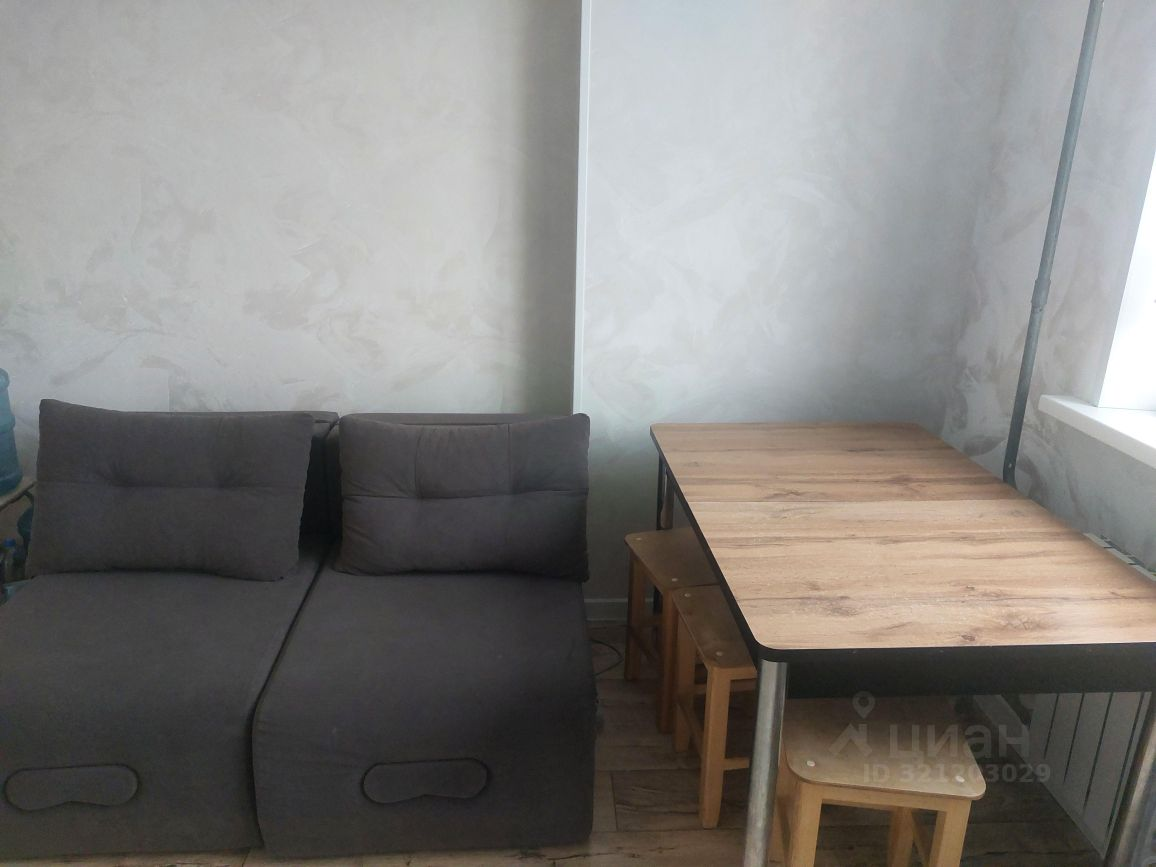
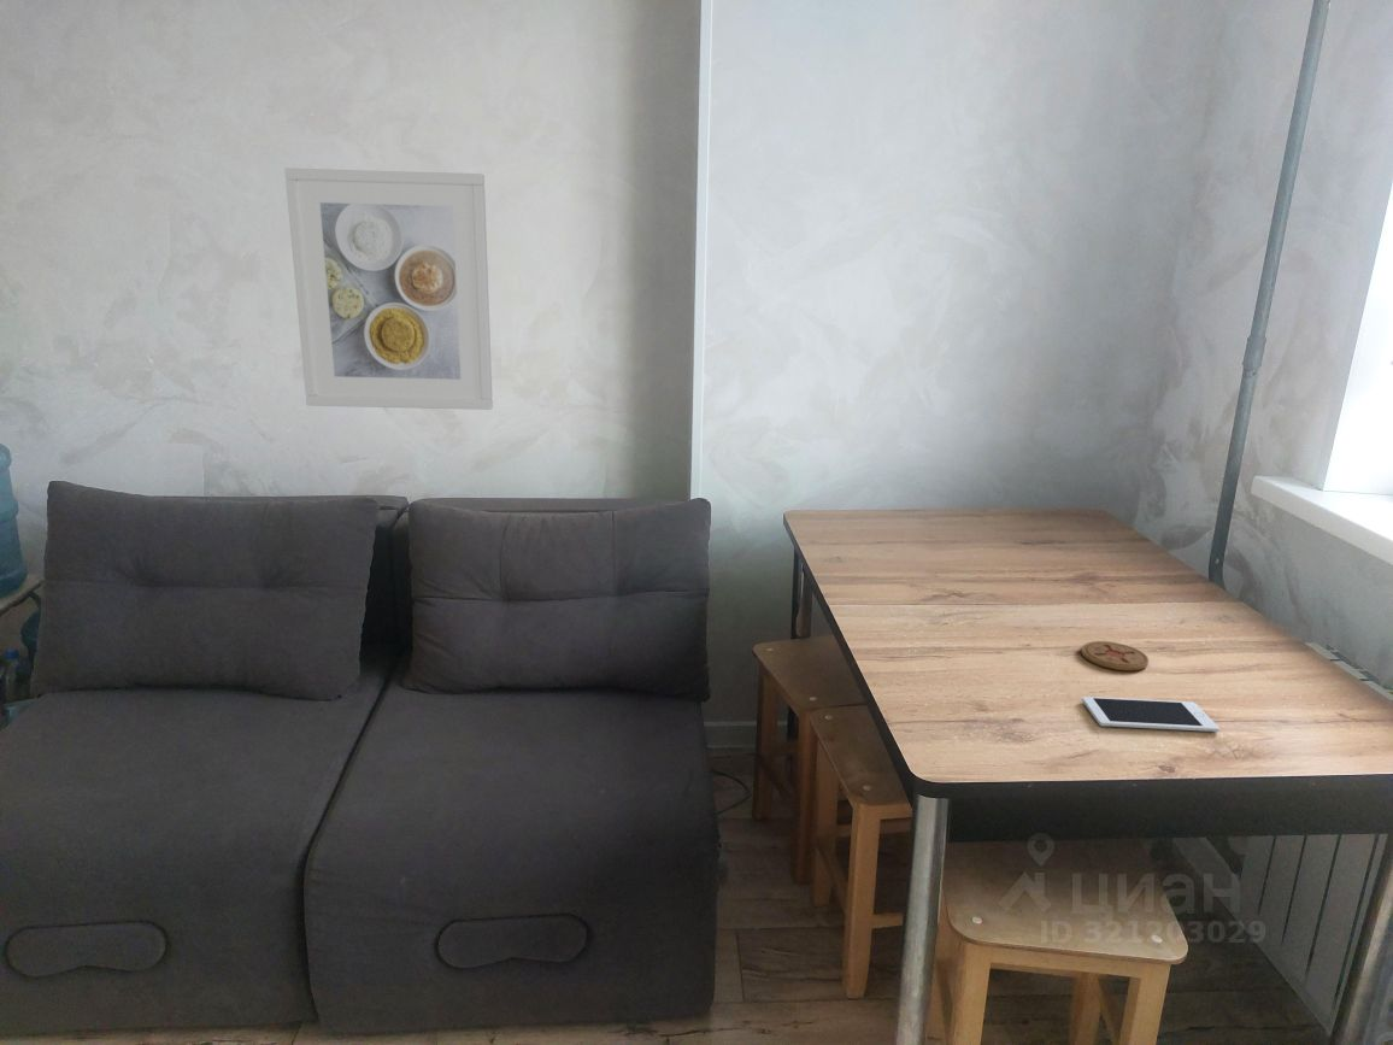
+ coaster [1080,640,1150,671]
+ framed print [283,168,494,411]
+ cell phone [1081,695,1221,733]
